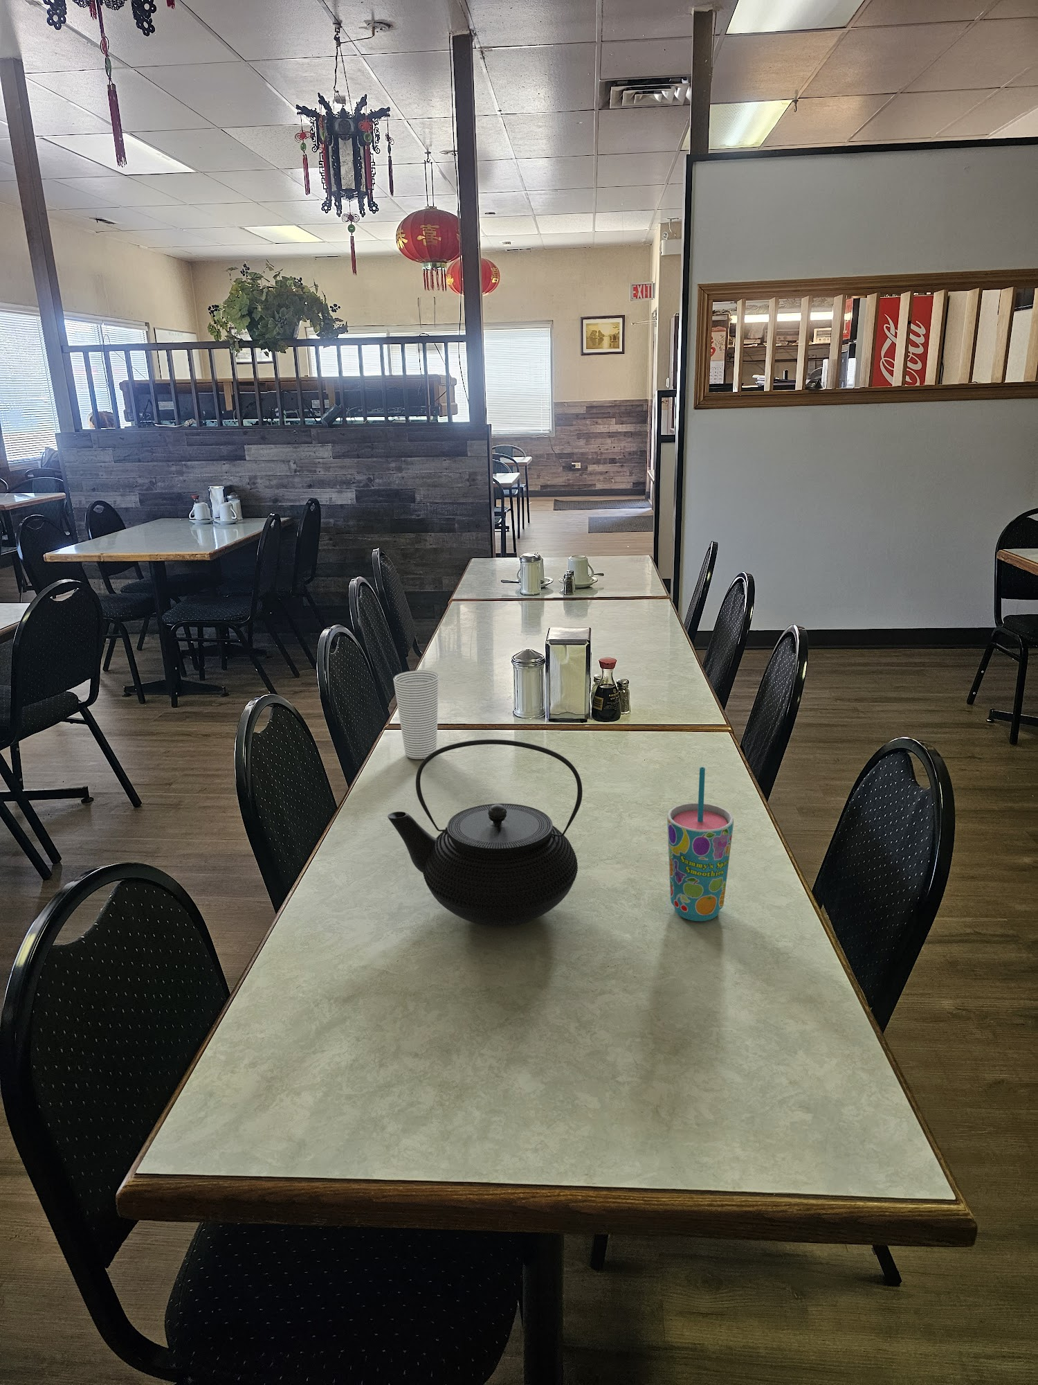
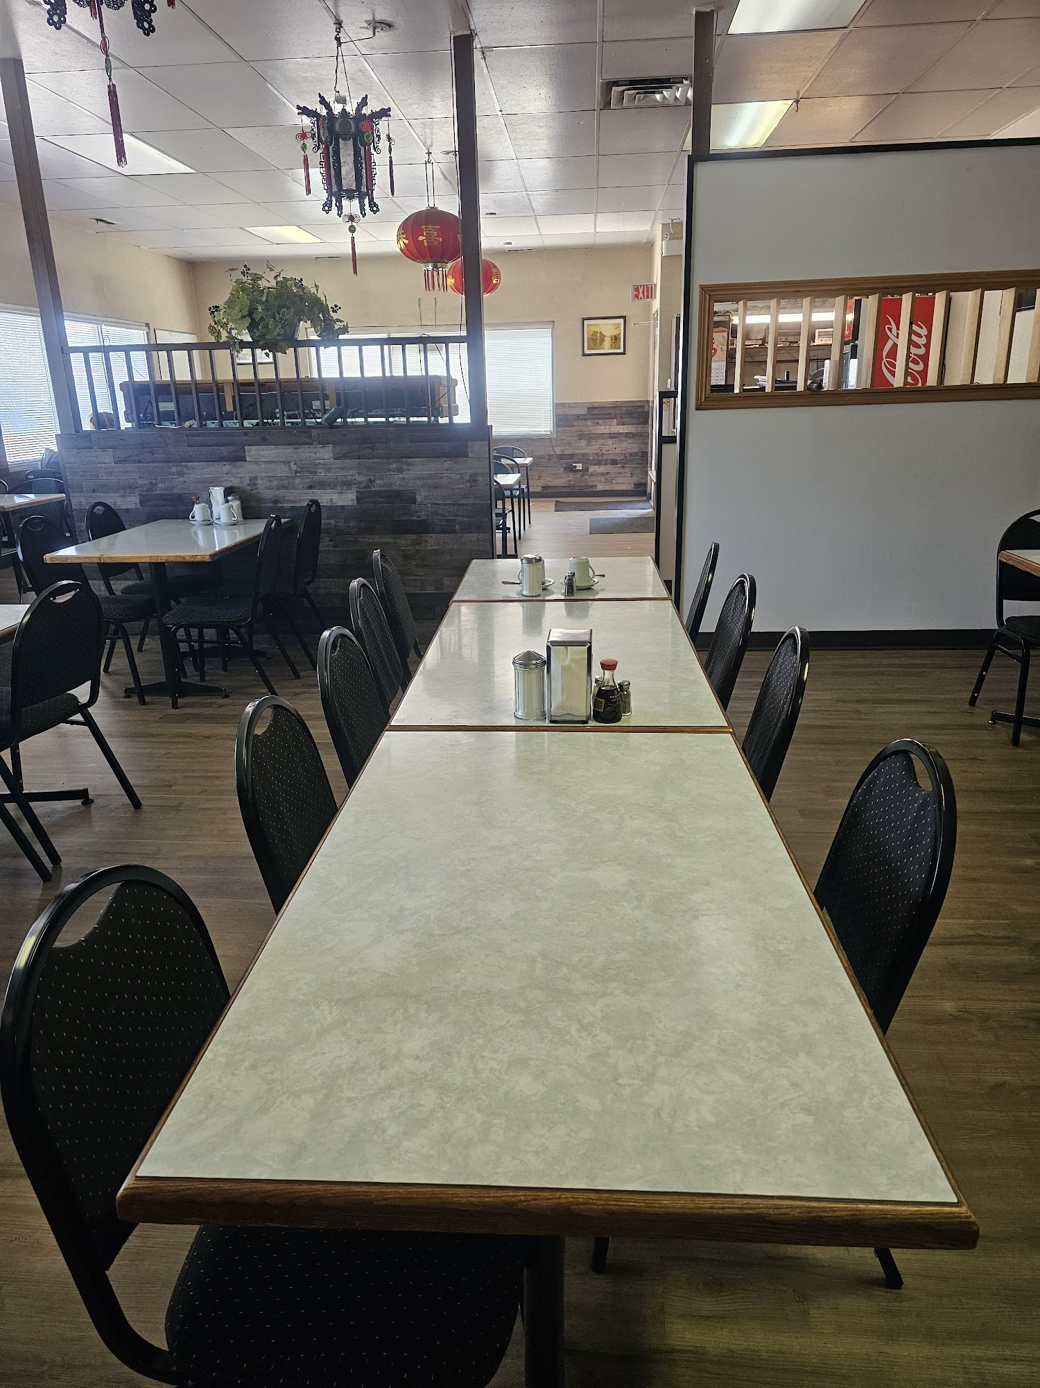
- cup [393,670,439,760]
- teapot [387,739,583,927]
- cup [666,767,734,922]
